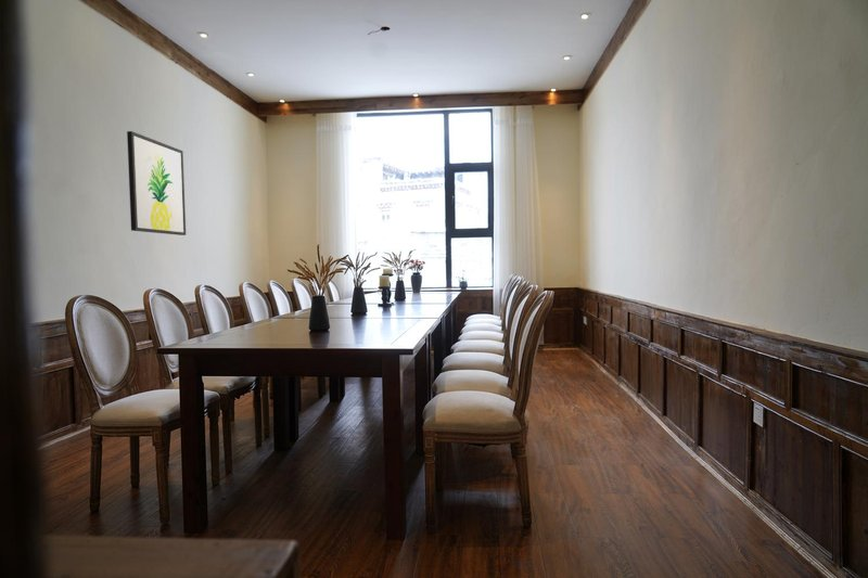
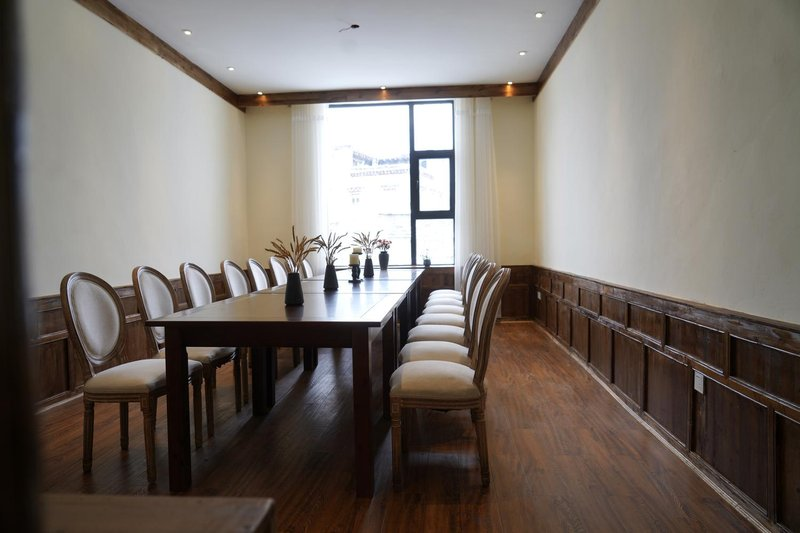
- wall art [126,130,187,236]
